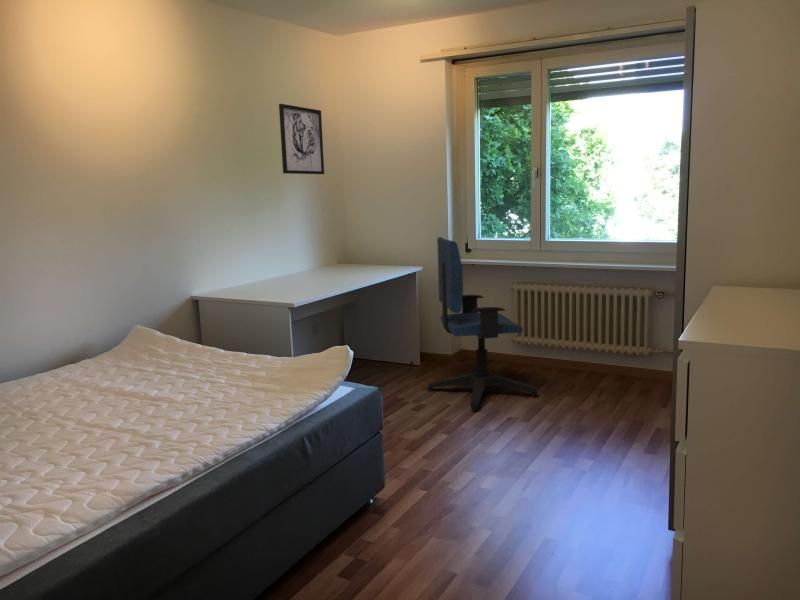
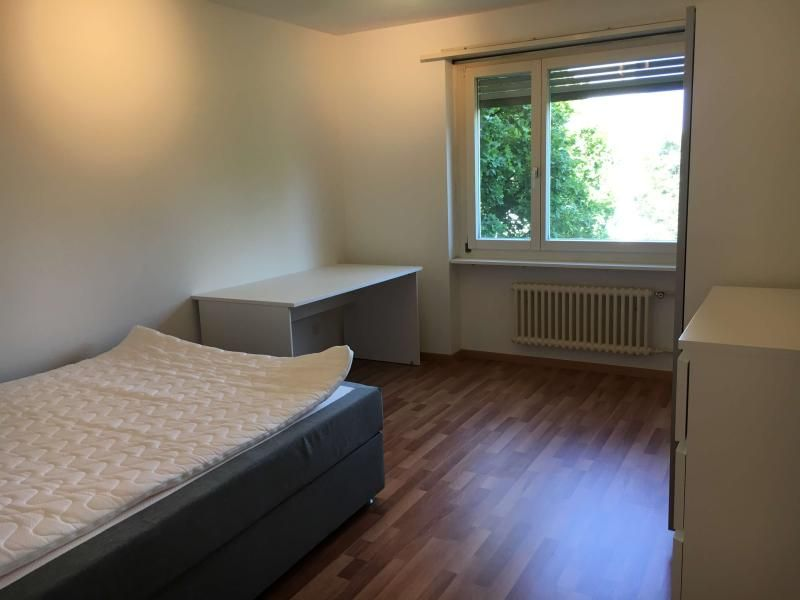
- wall art [278,103,325,175]
- office chair [426,236,539,412]
